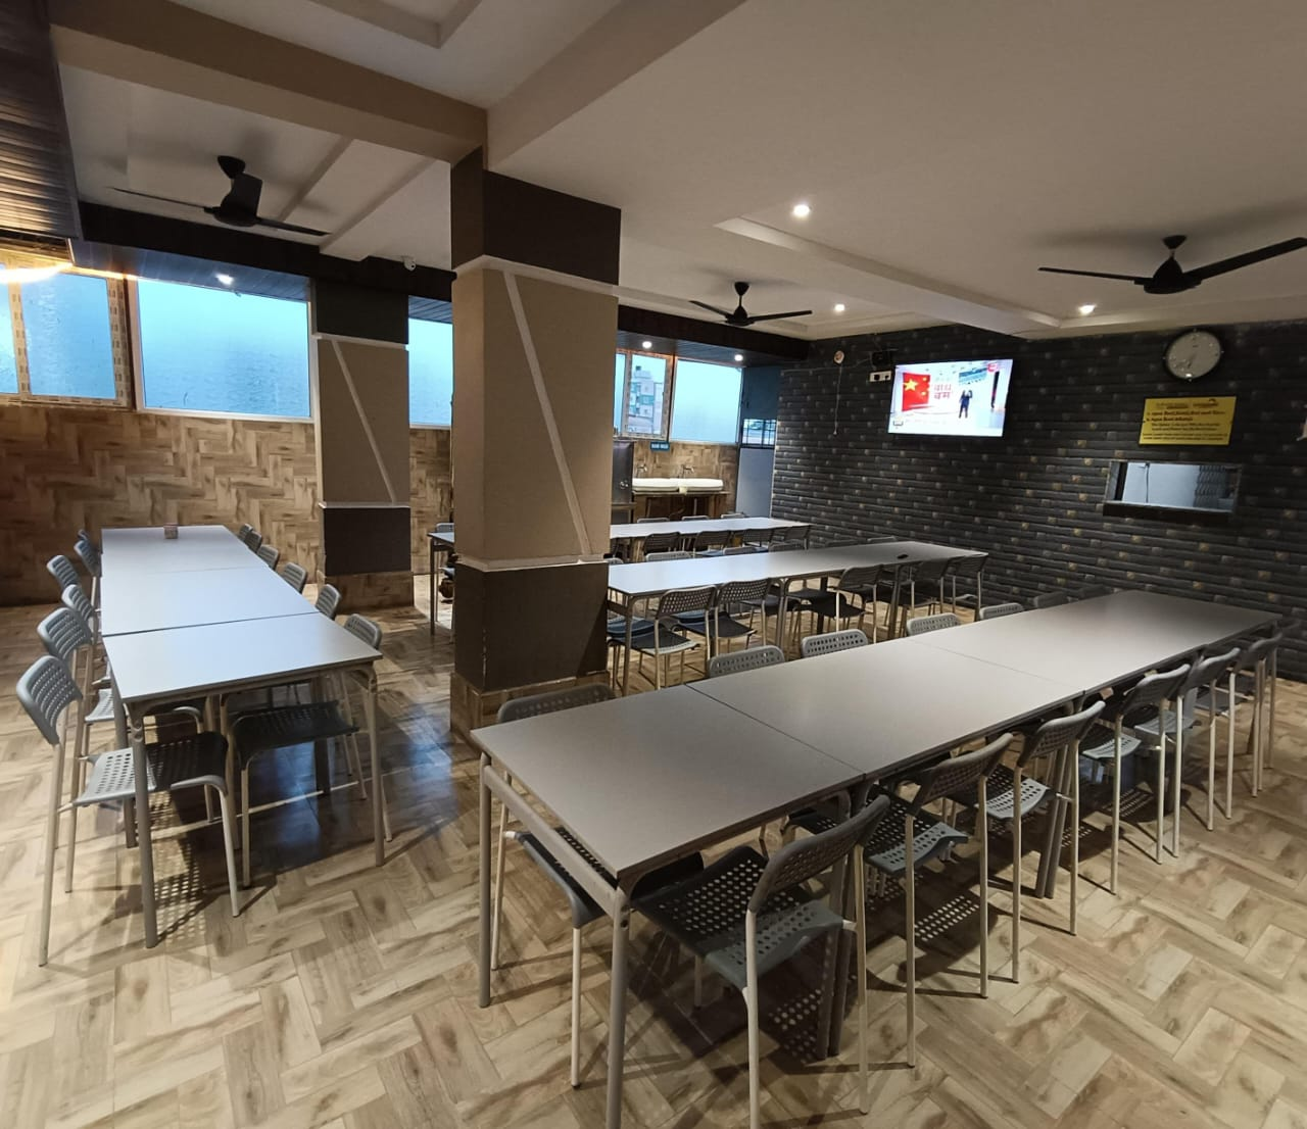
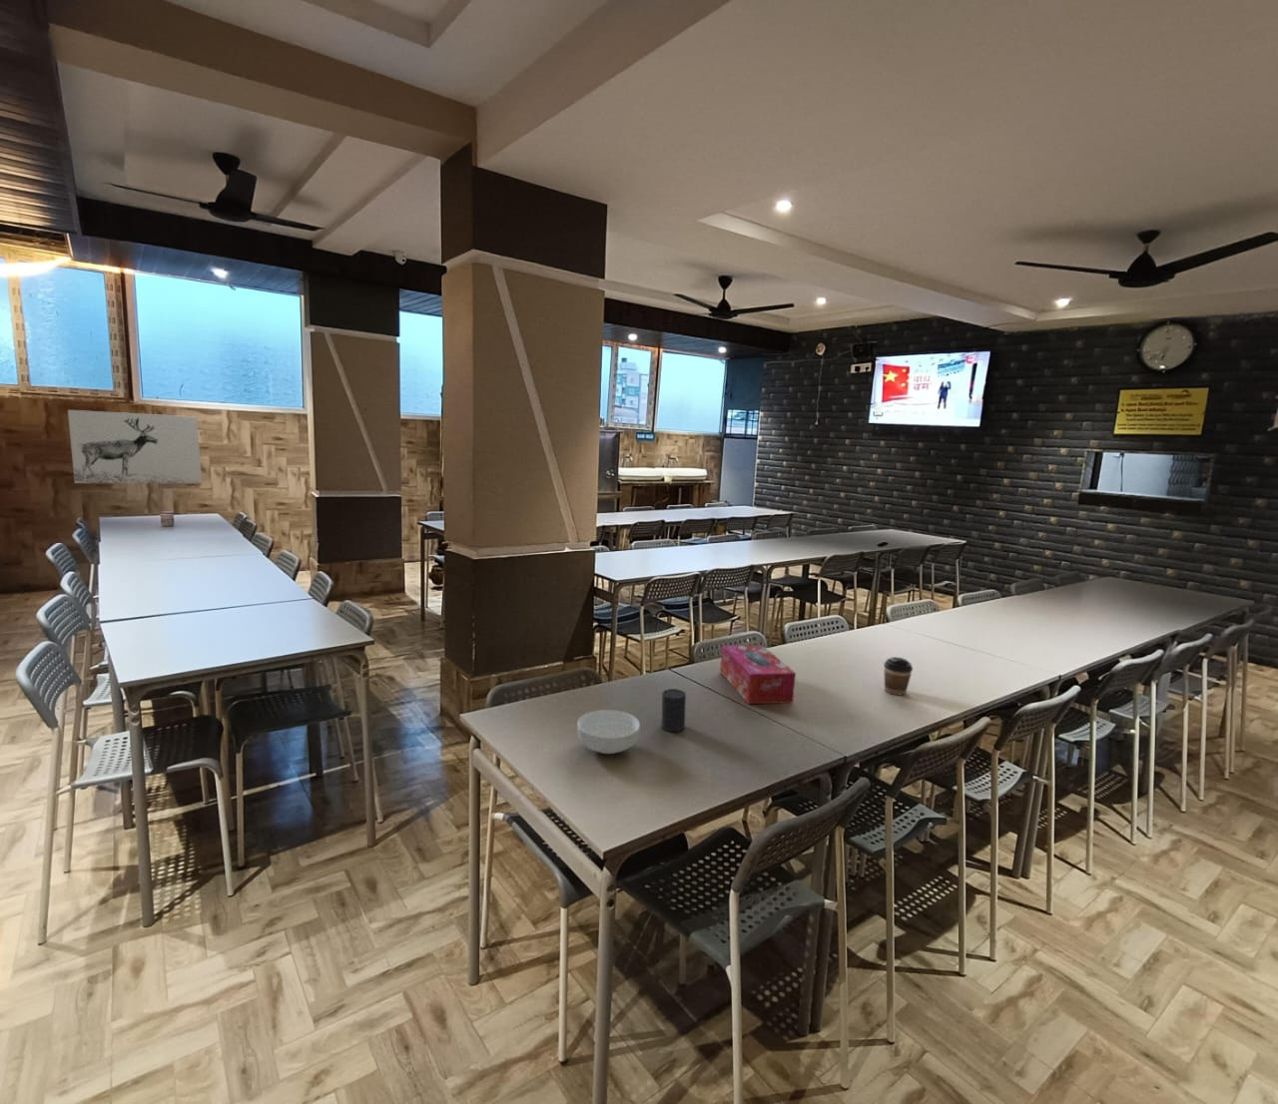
+ wall art [67,410,203,485]
+ tissue box [719,644,797,705]
+ cereal bowl [576,708,641,754]
+ coffee cup [882,656,914,695]
+ cup [661,688,687,732]
